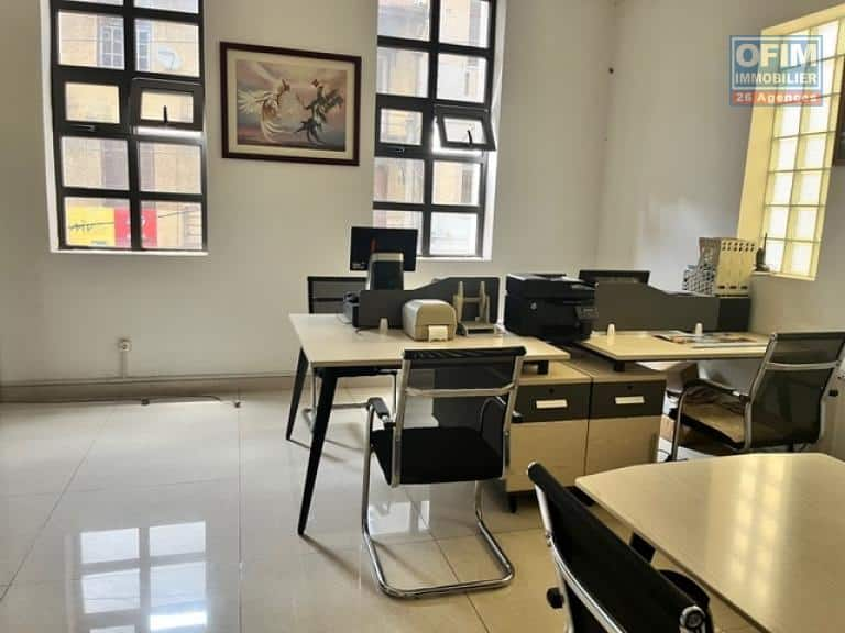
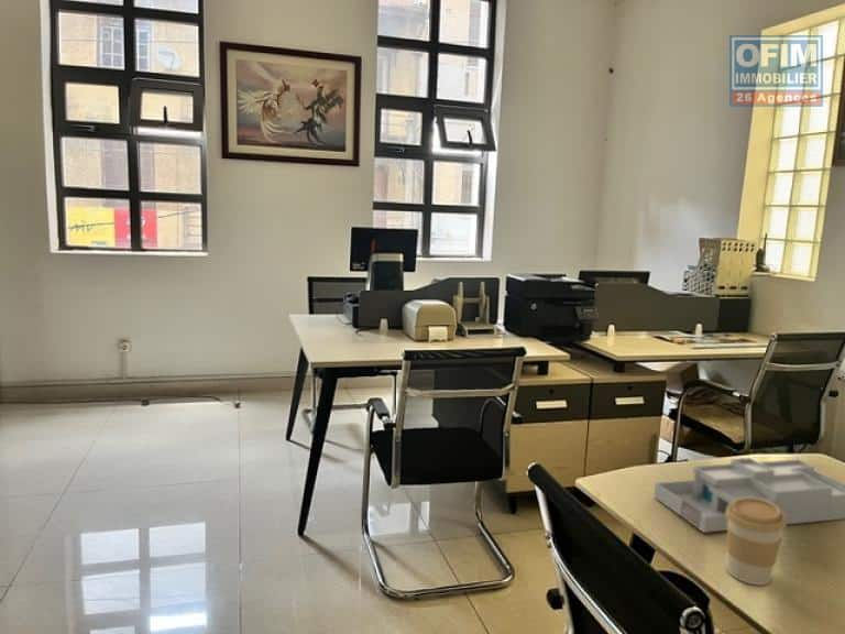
+ coffee cup [725,498,788,587]
+ desk organizer [652,457,845,534]
